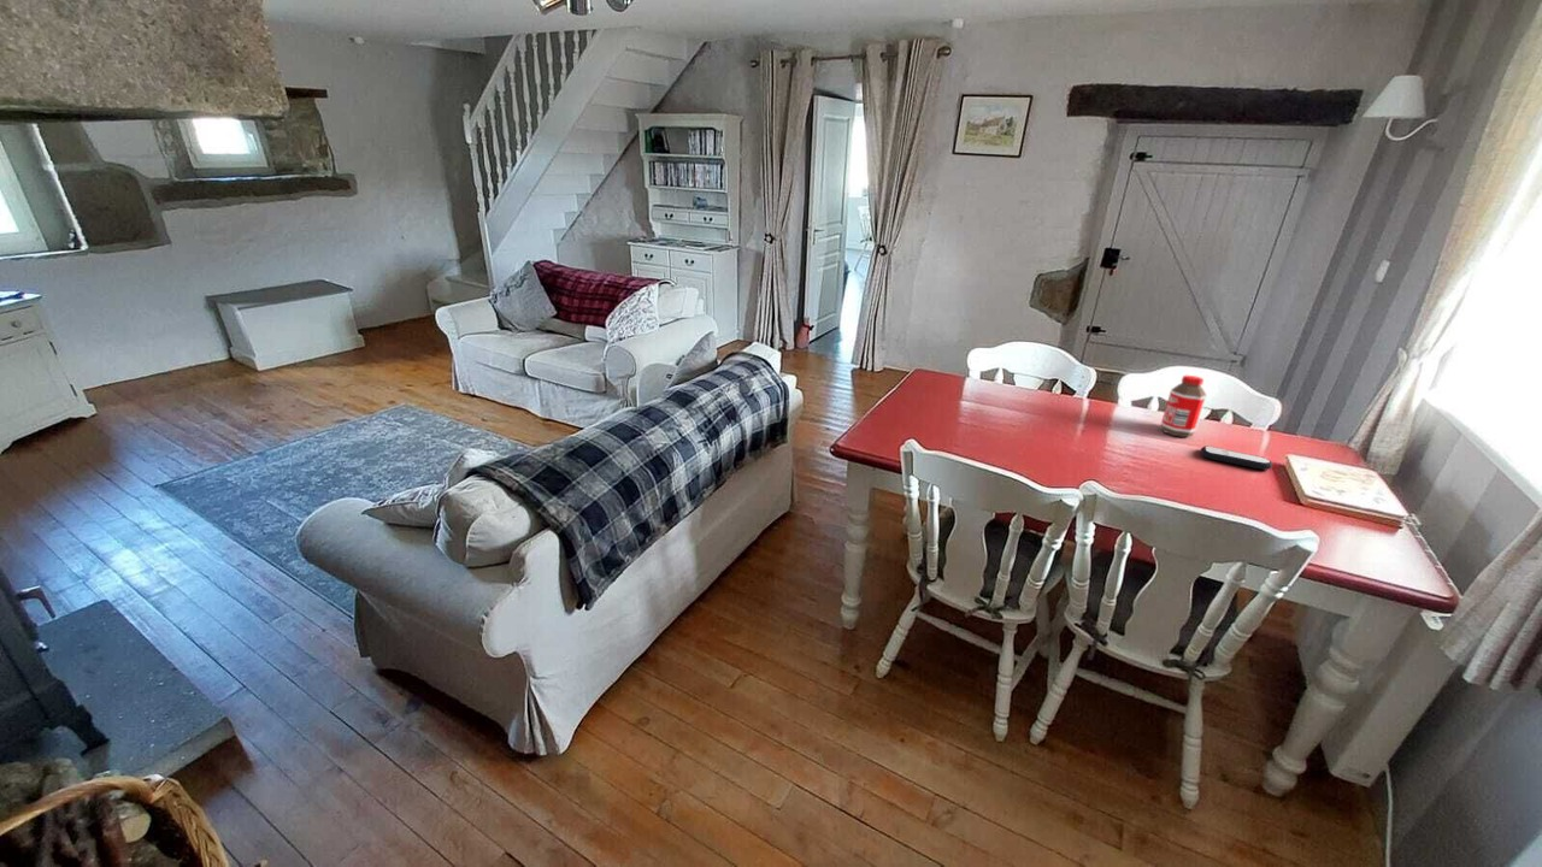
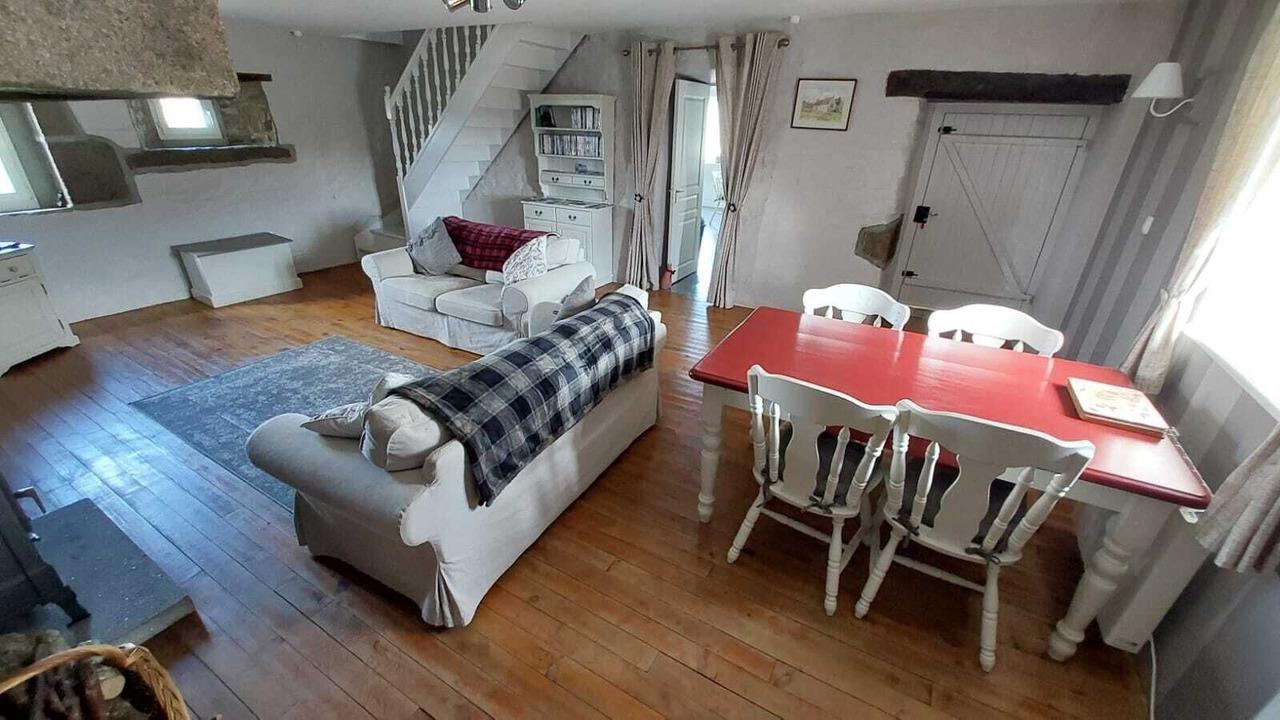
- remote control [1200,446,1273,471]
- bottle [1160,374,1208,438]
